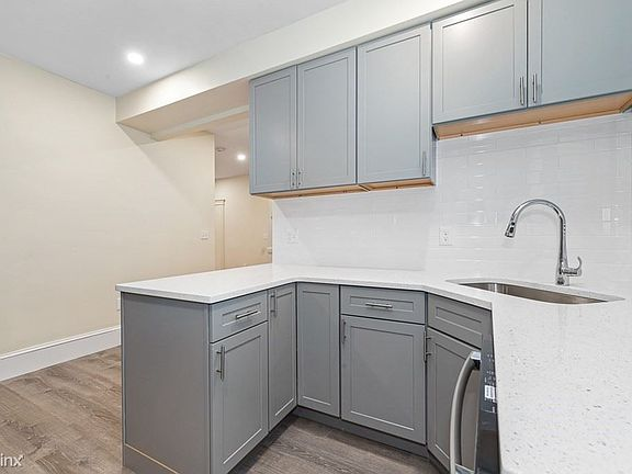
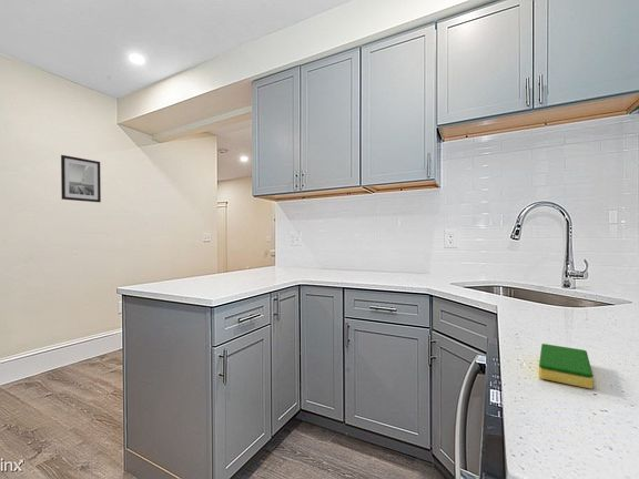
+ wall art [60,154,102,203]
+ dish sponge [538,343,594,389]
